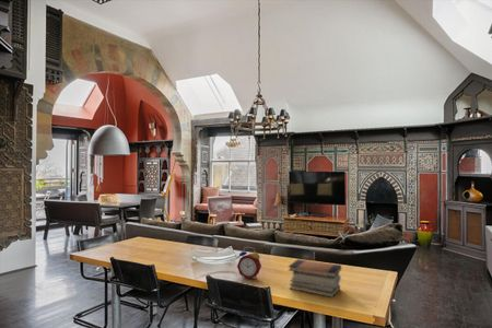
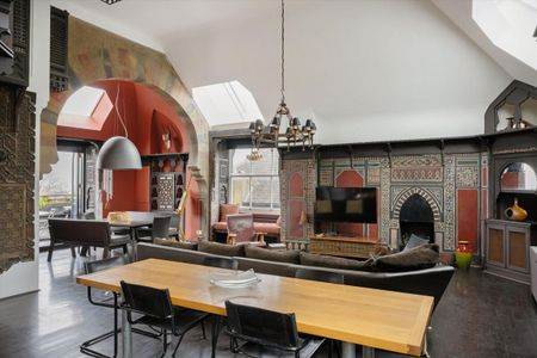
- alarm clock [236,246,262,280]
- book stack [288,258,342,298]
